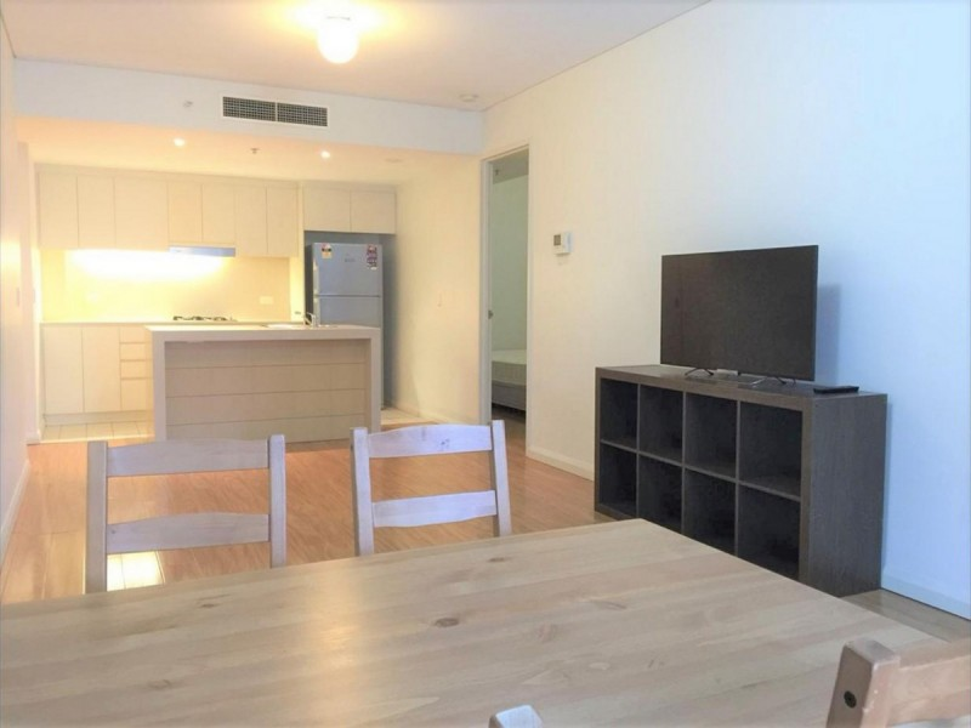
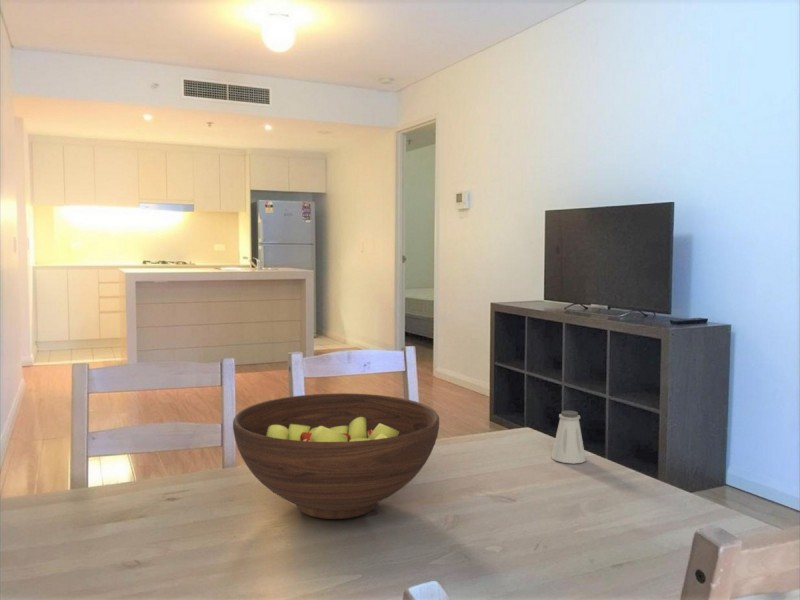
+ saltshaker [551,410,587,464]
+ fruit bowl [232,392,440,520]
